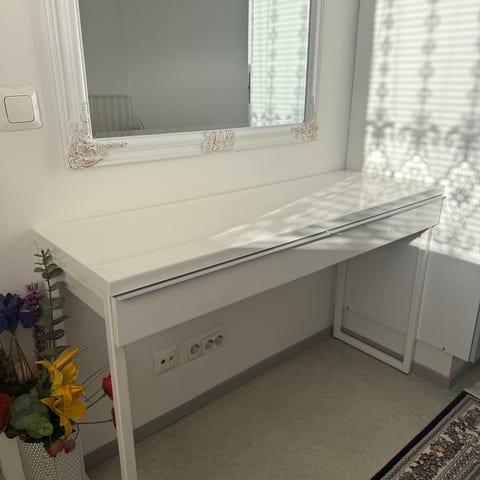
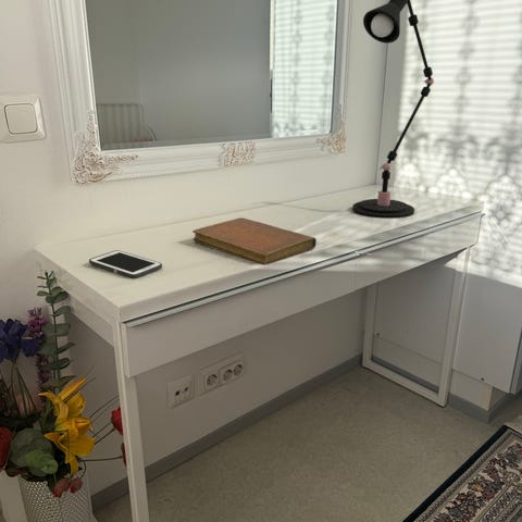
+ cell phone [88,249,163,279]
+ desk lamp [351,0,435,220]
+ notebook [191,216,318,266]
